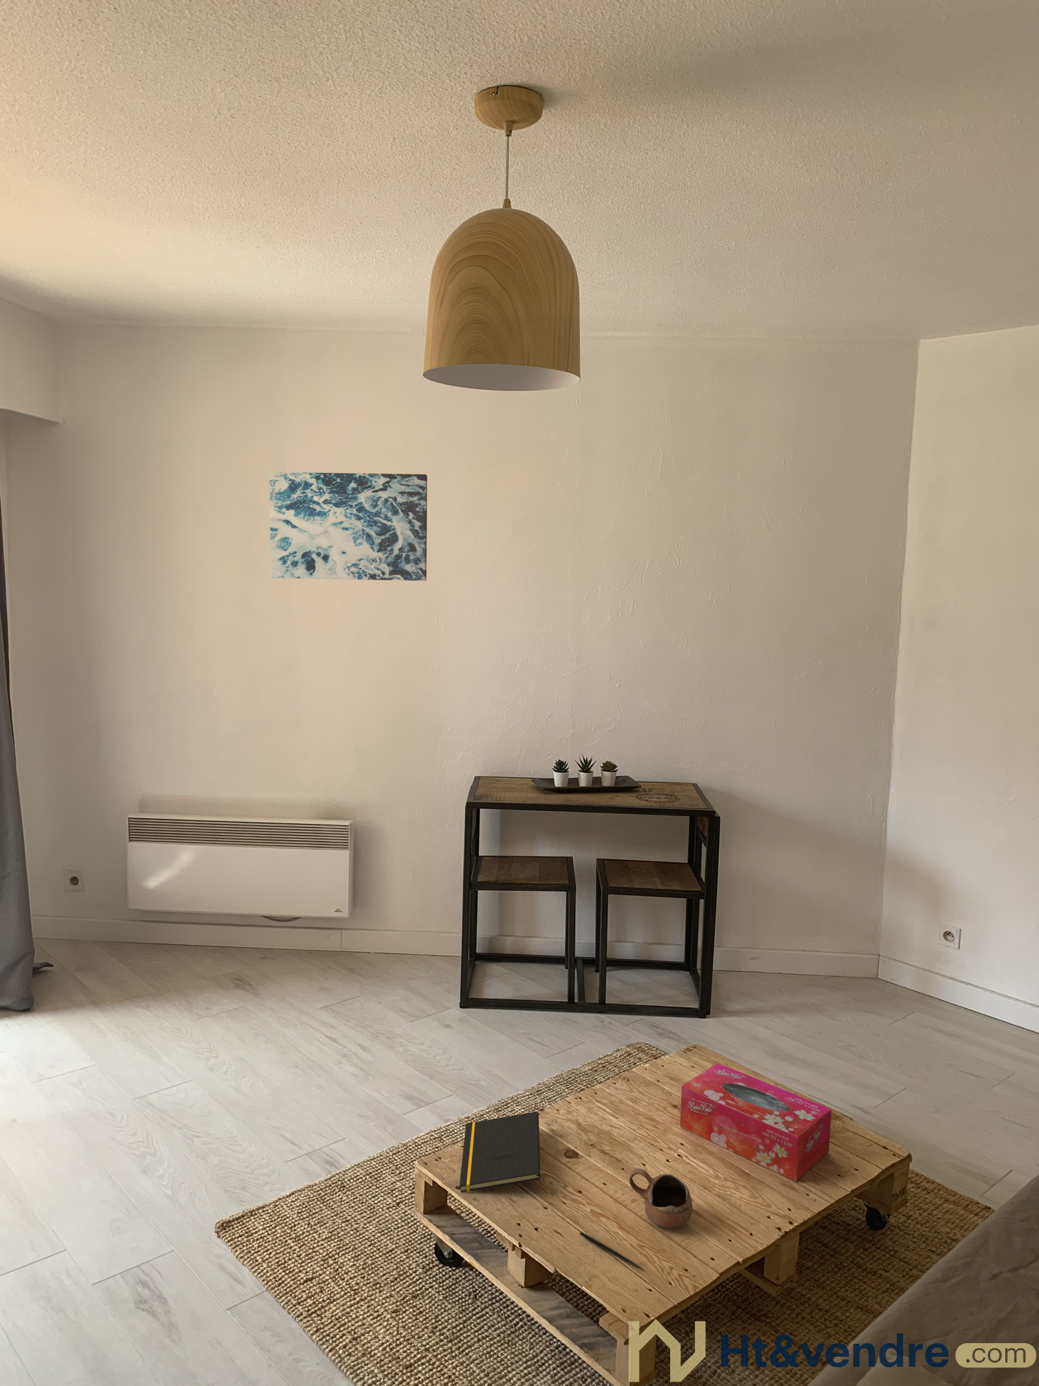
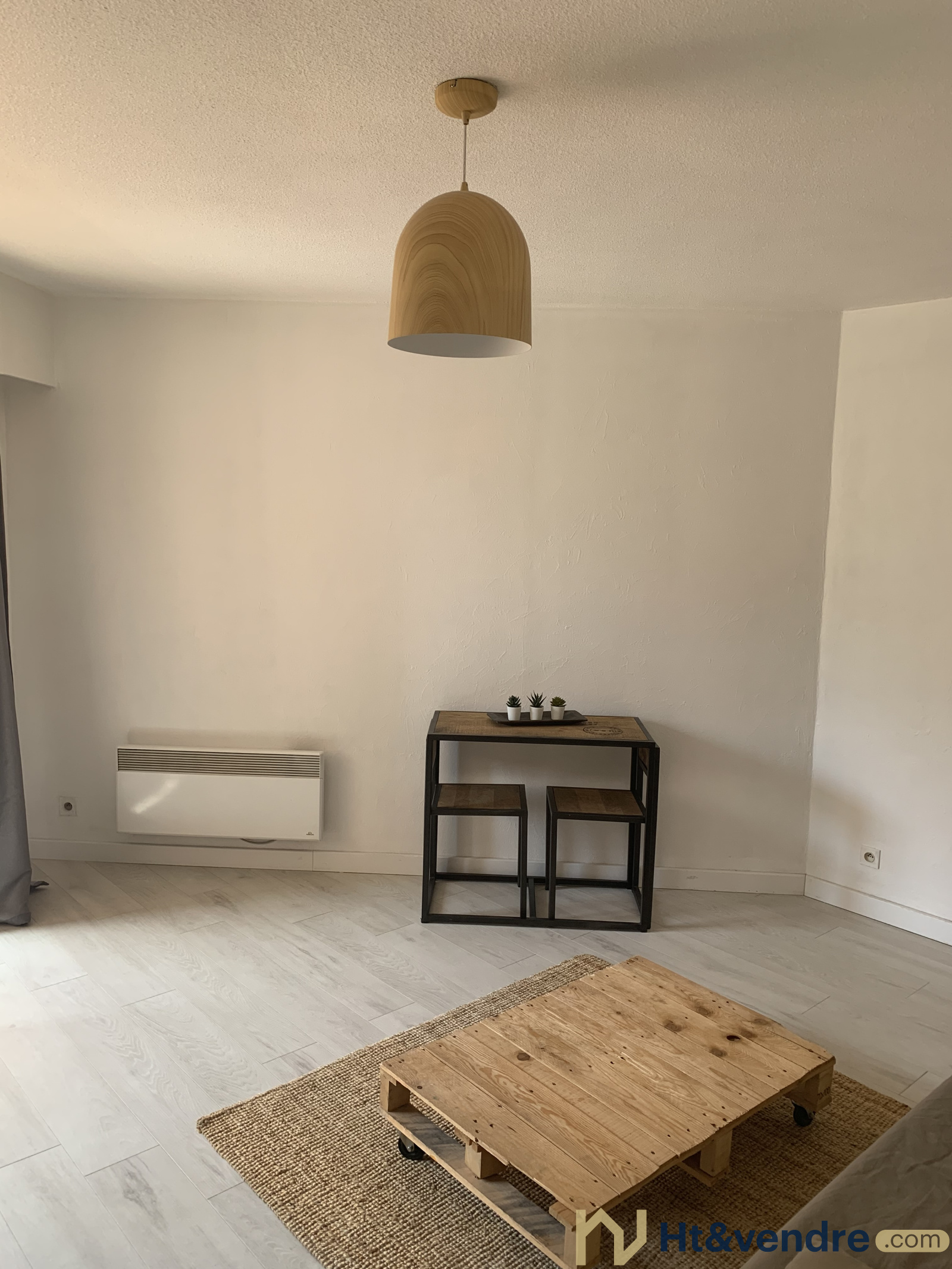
- wall art [268,472,428,581]
- notepad [459,1111,541,1193]
- cup [629,1168,693,1228]
- pen [578,1231,644,1270]
- tissue box [679,1063,832,1182]
